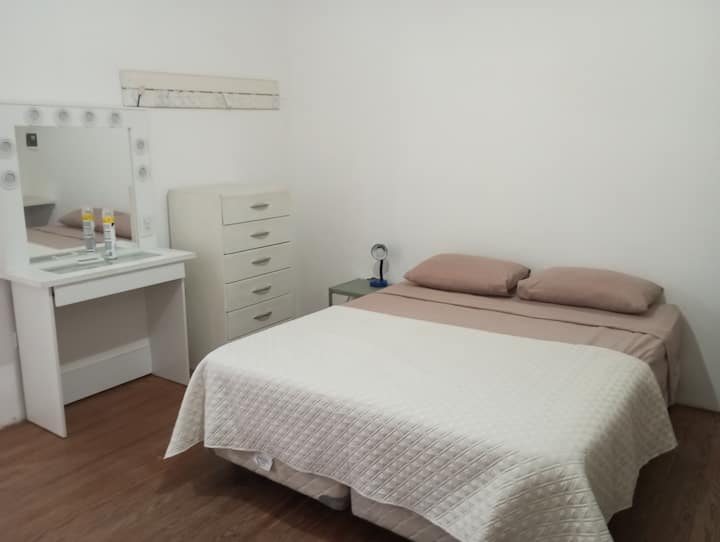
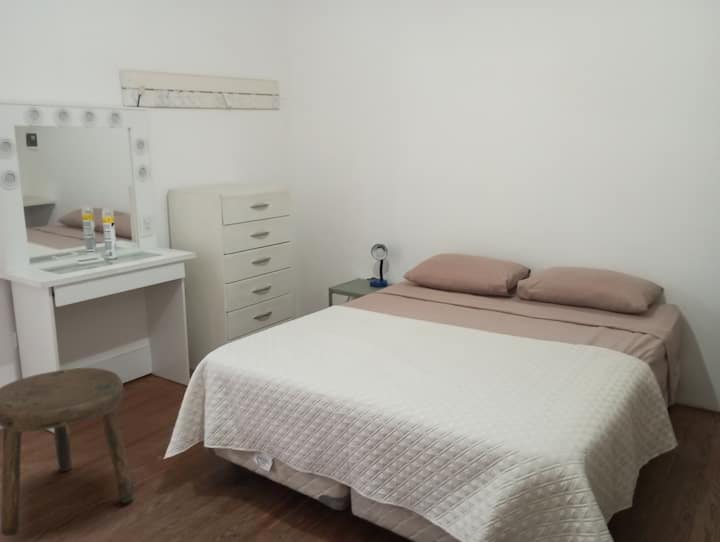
+ stool [0,367,135,537]
